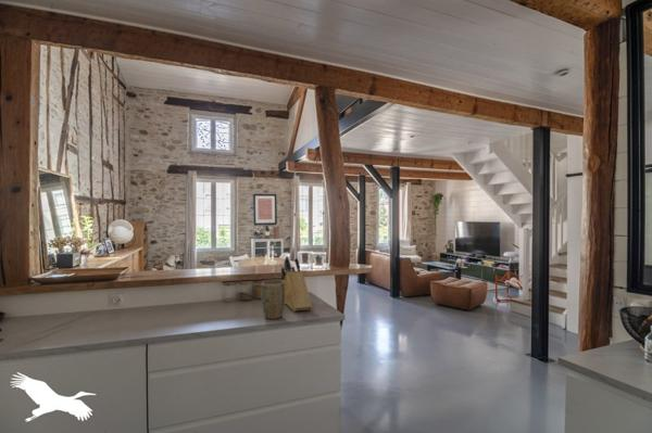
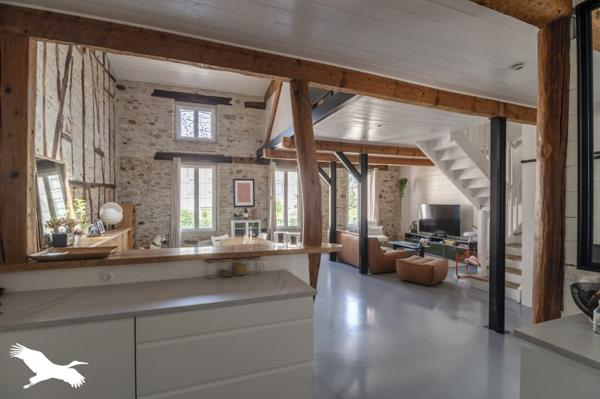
- plant pot [261,279,286,320]
- knife block [280,255,313,313]
